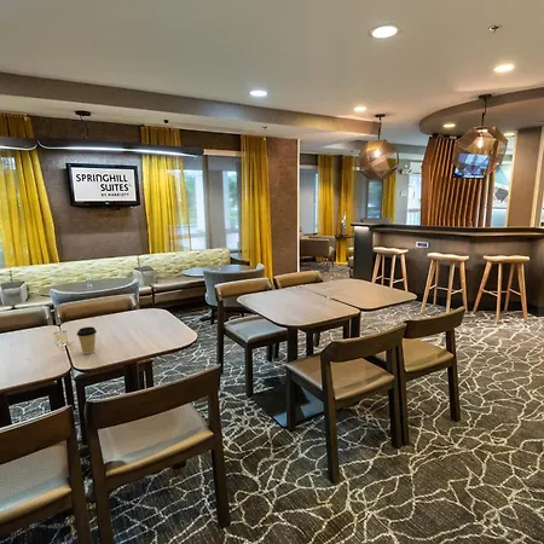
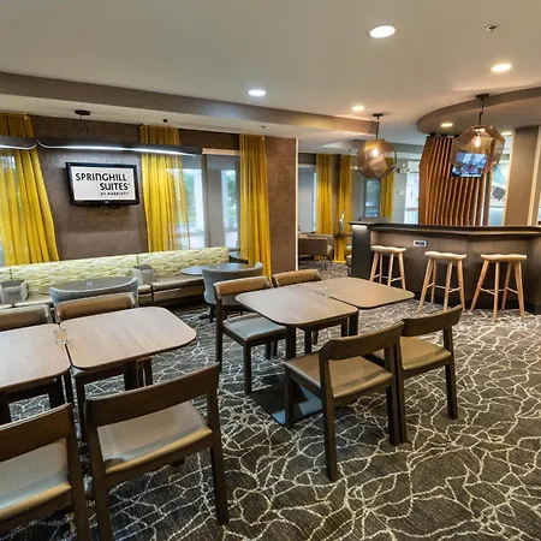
- coffee cup [76,325,98,355]
